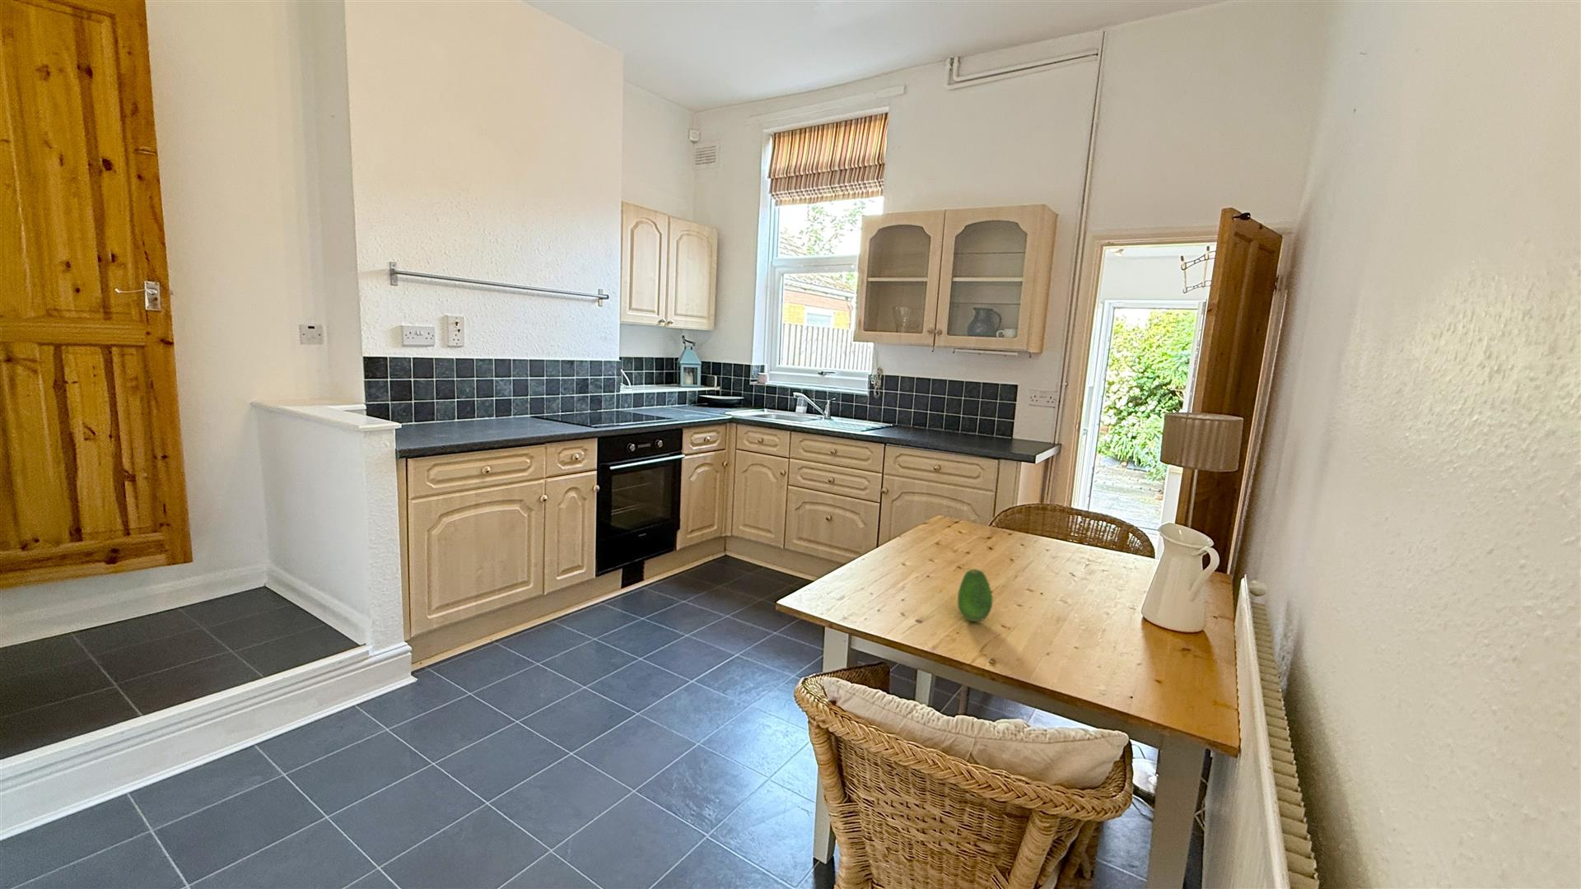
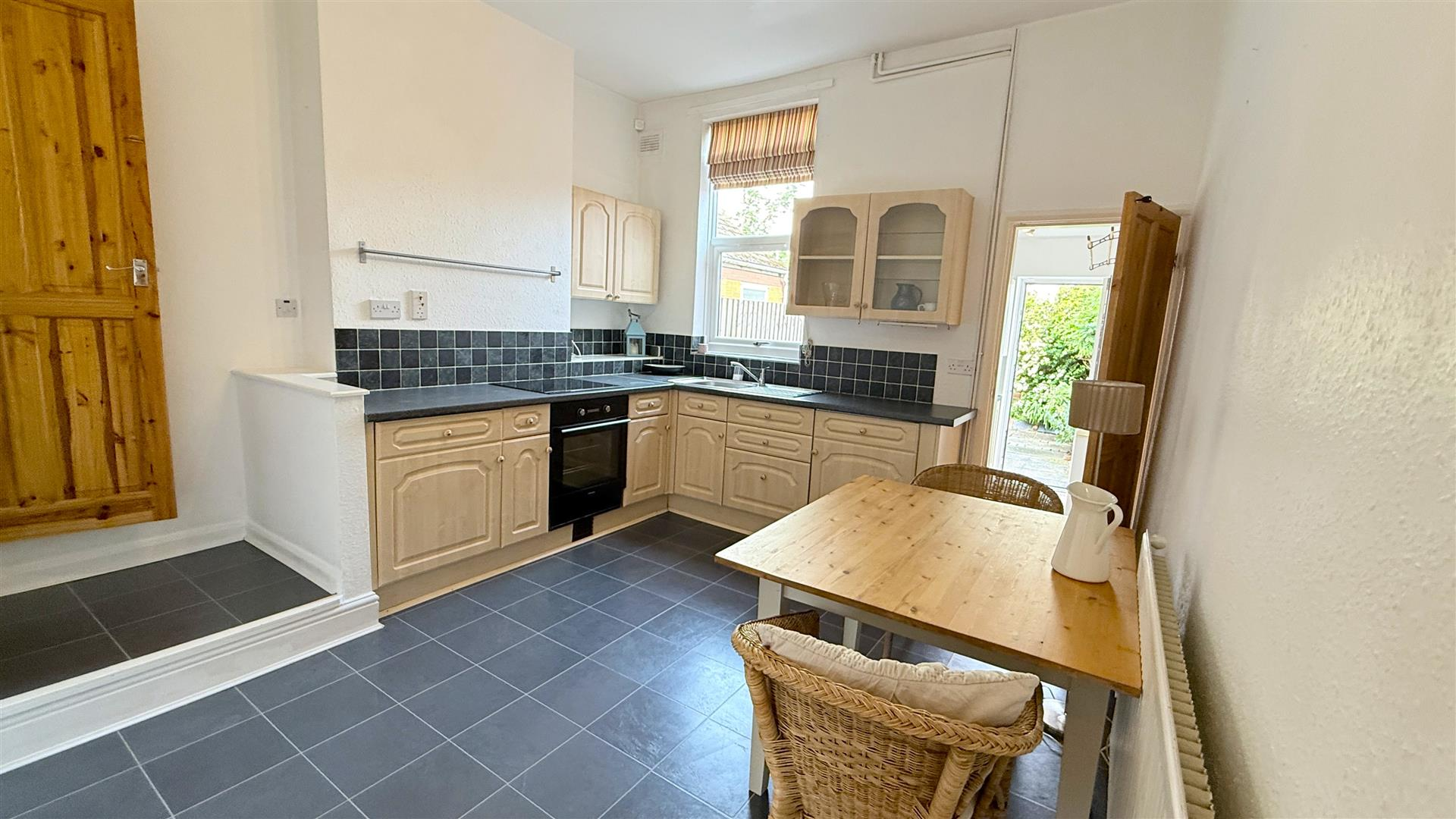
- fruit [957,568,994,622]
